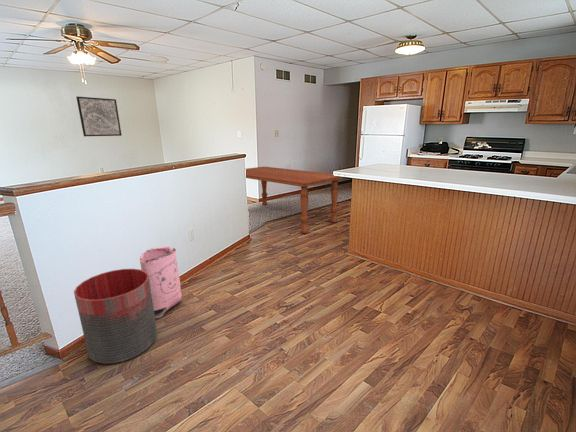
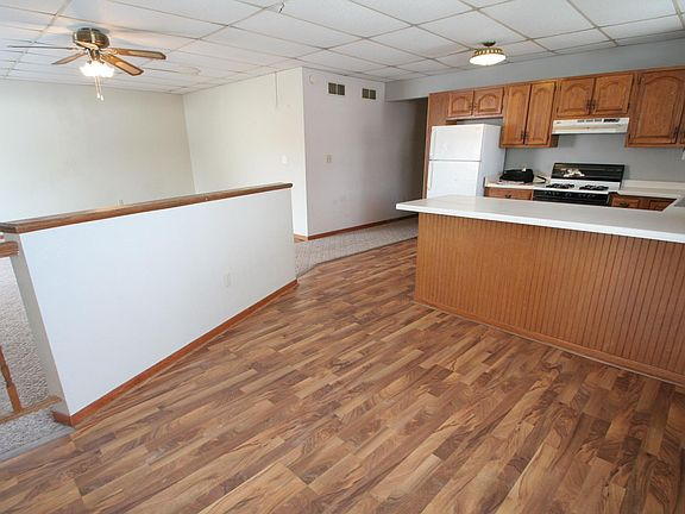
- bag [139,245,183,320]
- dining table [245,166,344,234]
- trash can [73,268,158,365]
- wall art [75,95,123,137]
